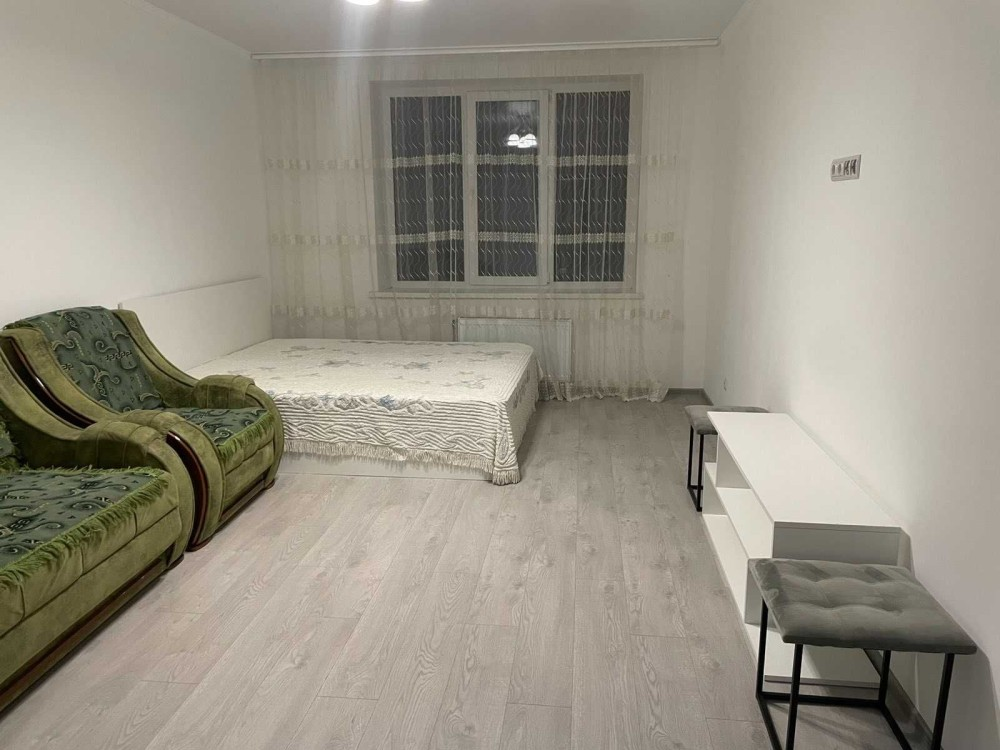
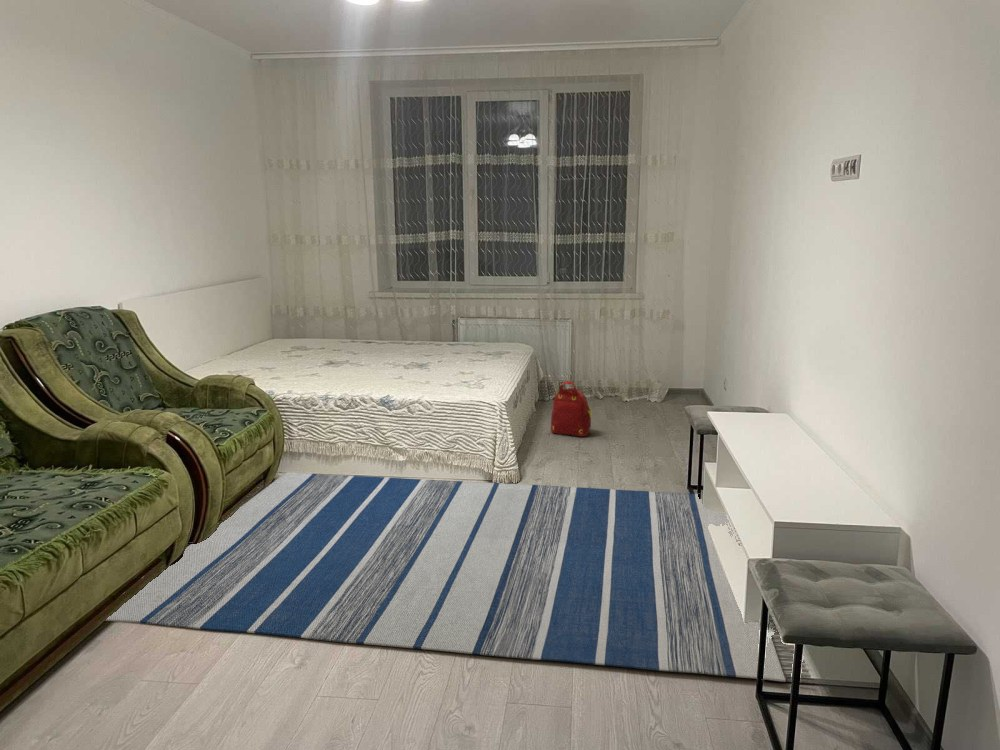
+ backpack [550,380,593,438]
+ rug [104,471,812,684]
